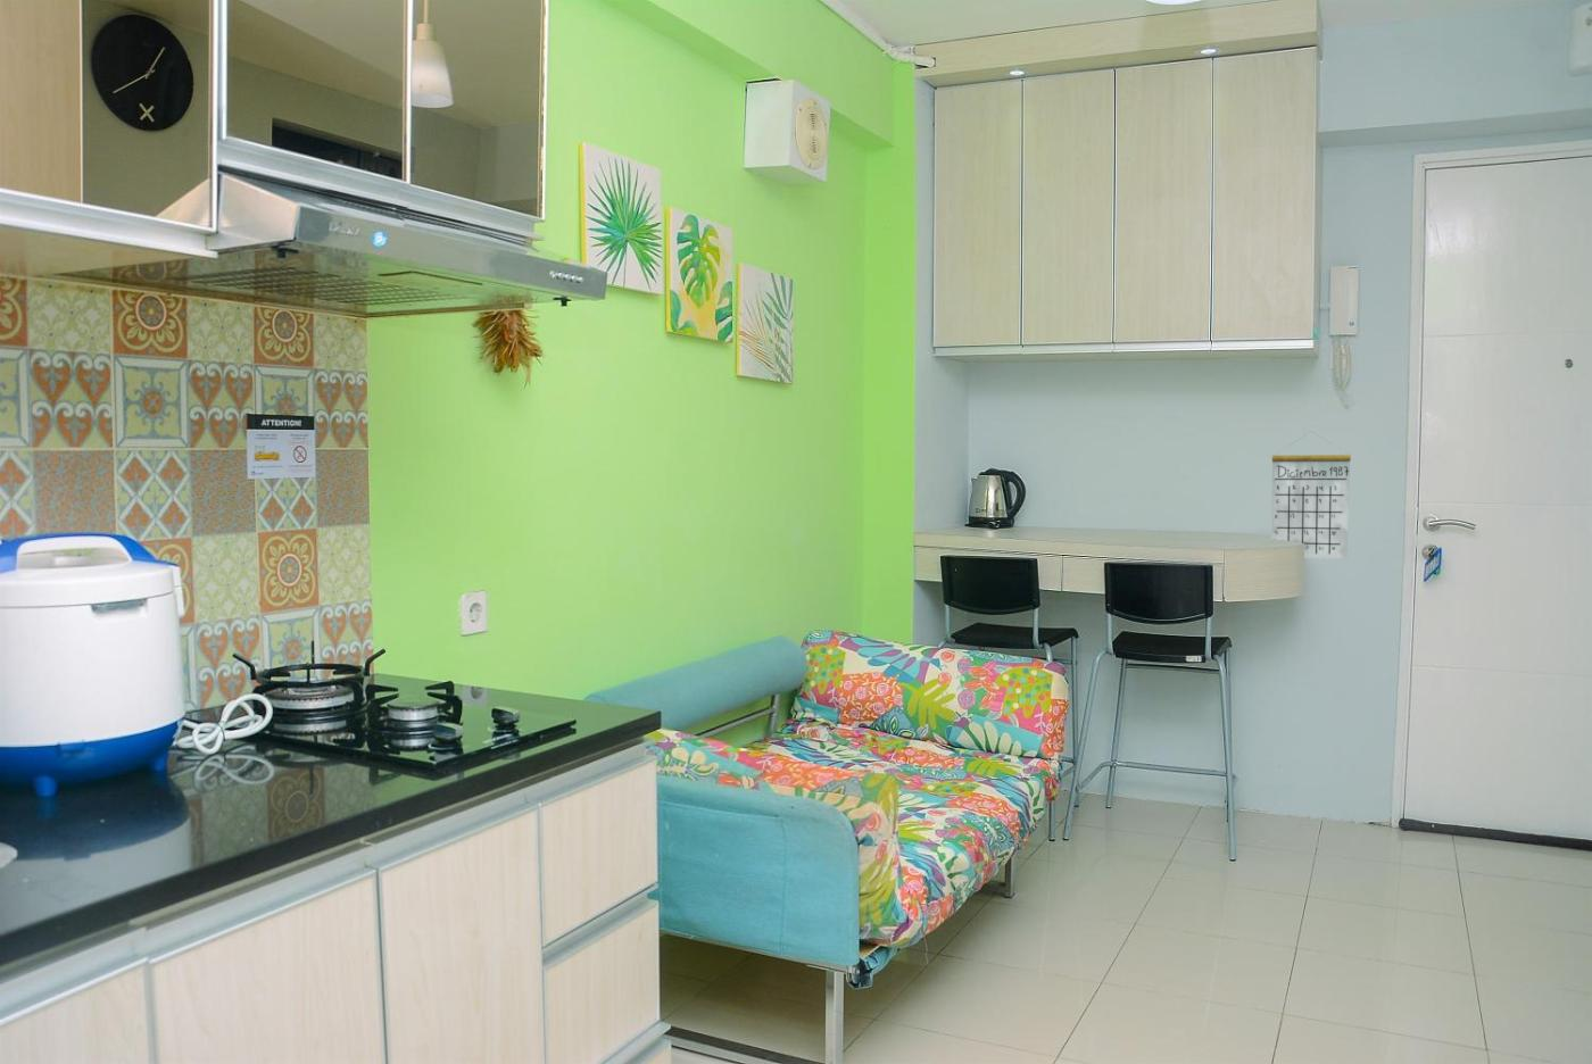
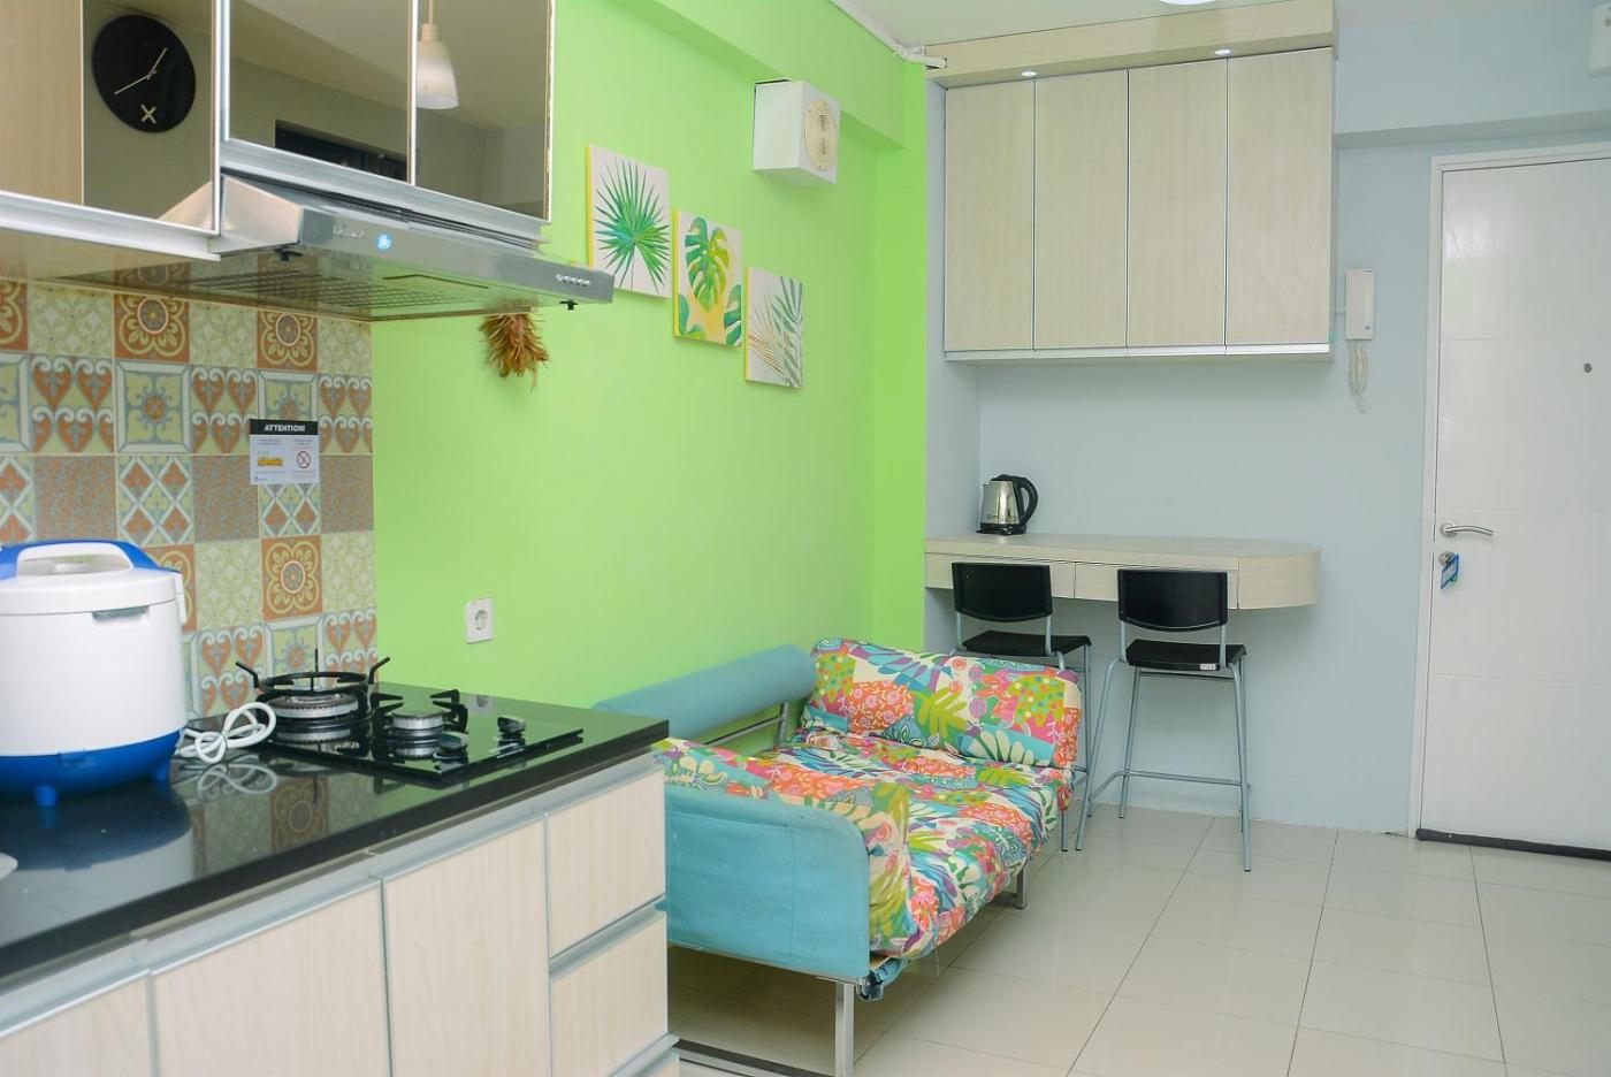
- calendar [1270,430,1352,560]
